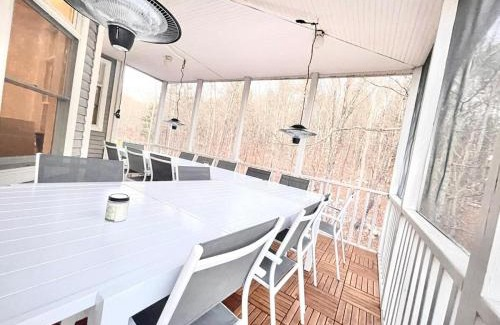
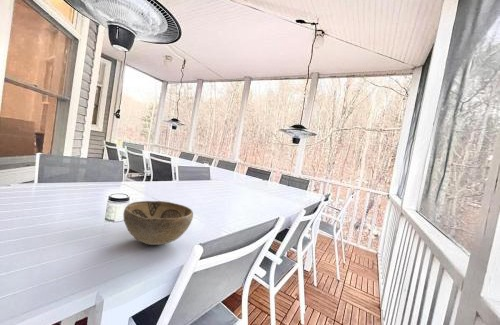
+ decorative bowl [123,200,194,246]
